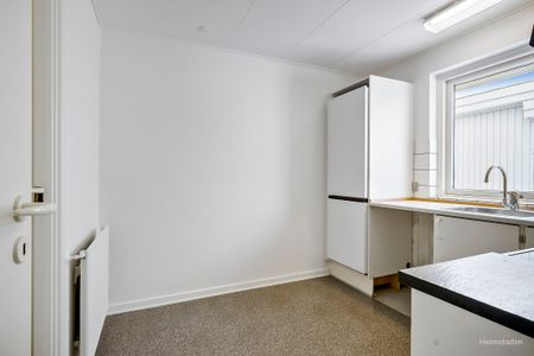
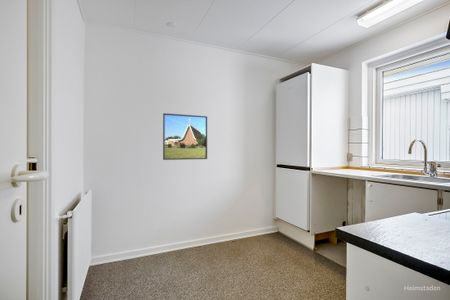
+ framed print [162,112,208,161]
